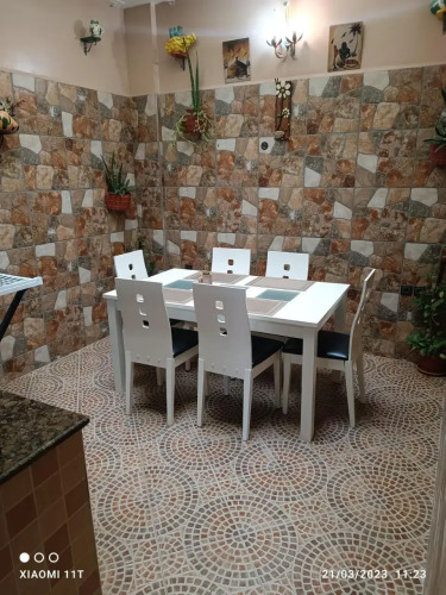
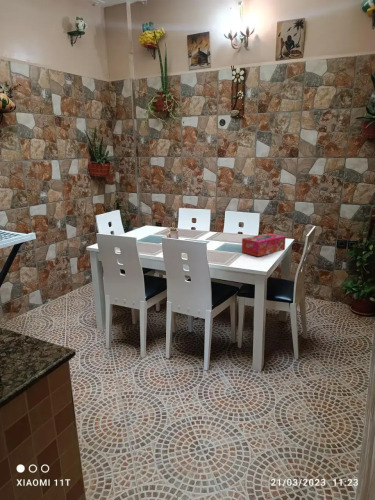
+ tissue box [241,232,287,257]
